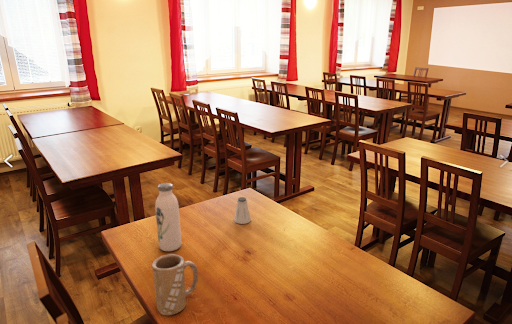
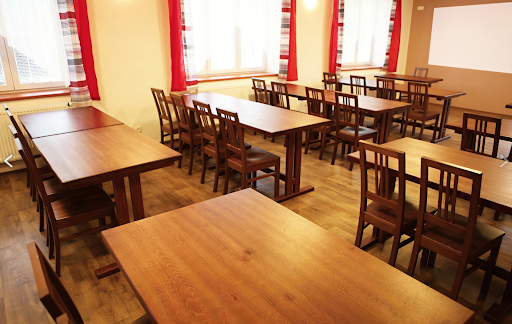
- water bottle [154,182,182,252]
- saltshaker [233,196,252,225]
- mug [151,253,199,316]
